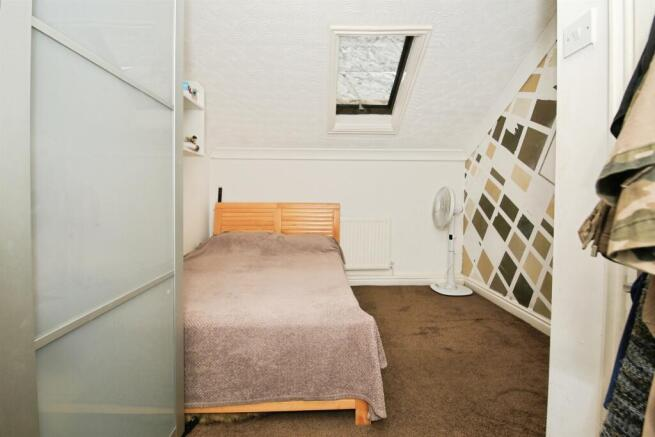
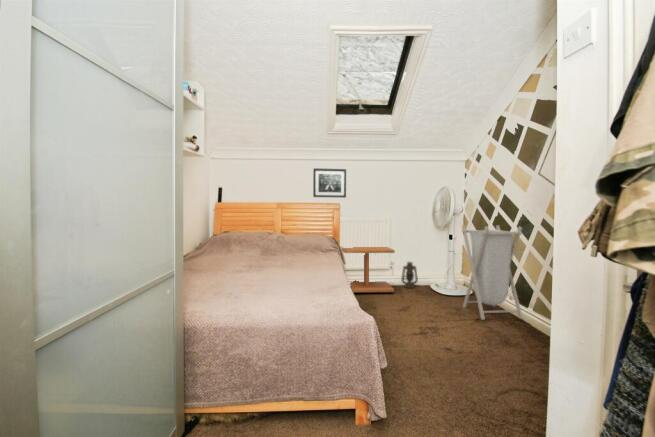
+ laundry hamper [460,224,524,321]
+ side table [341,246,396,293]
+ wall art [312,167,347,199]
+ lantern [401,261,419,289]
